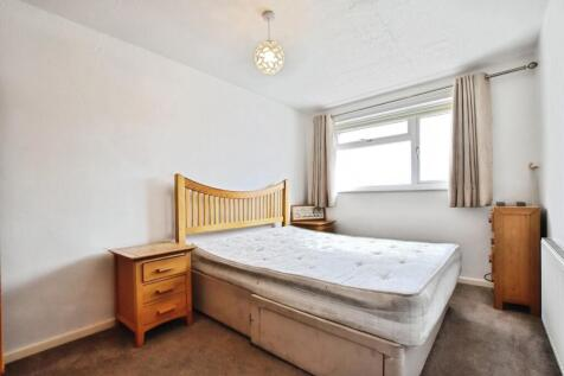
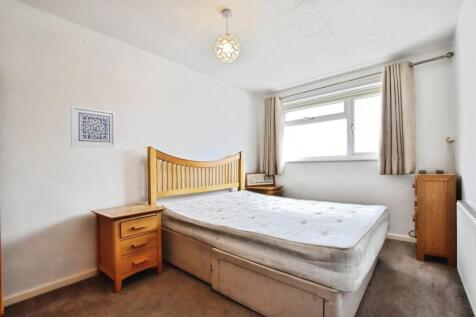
+ wall art [70,105,117,148]
